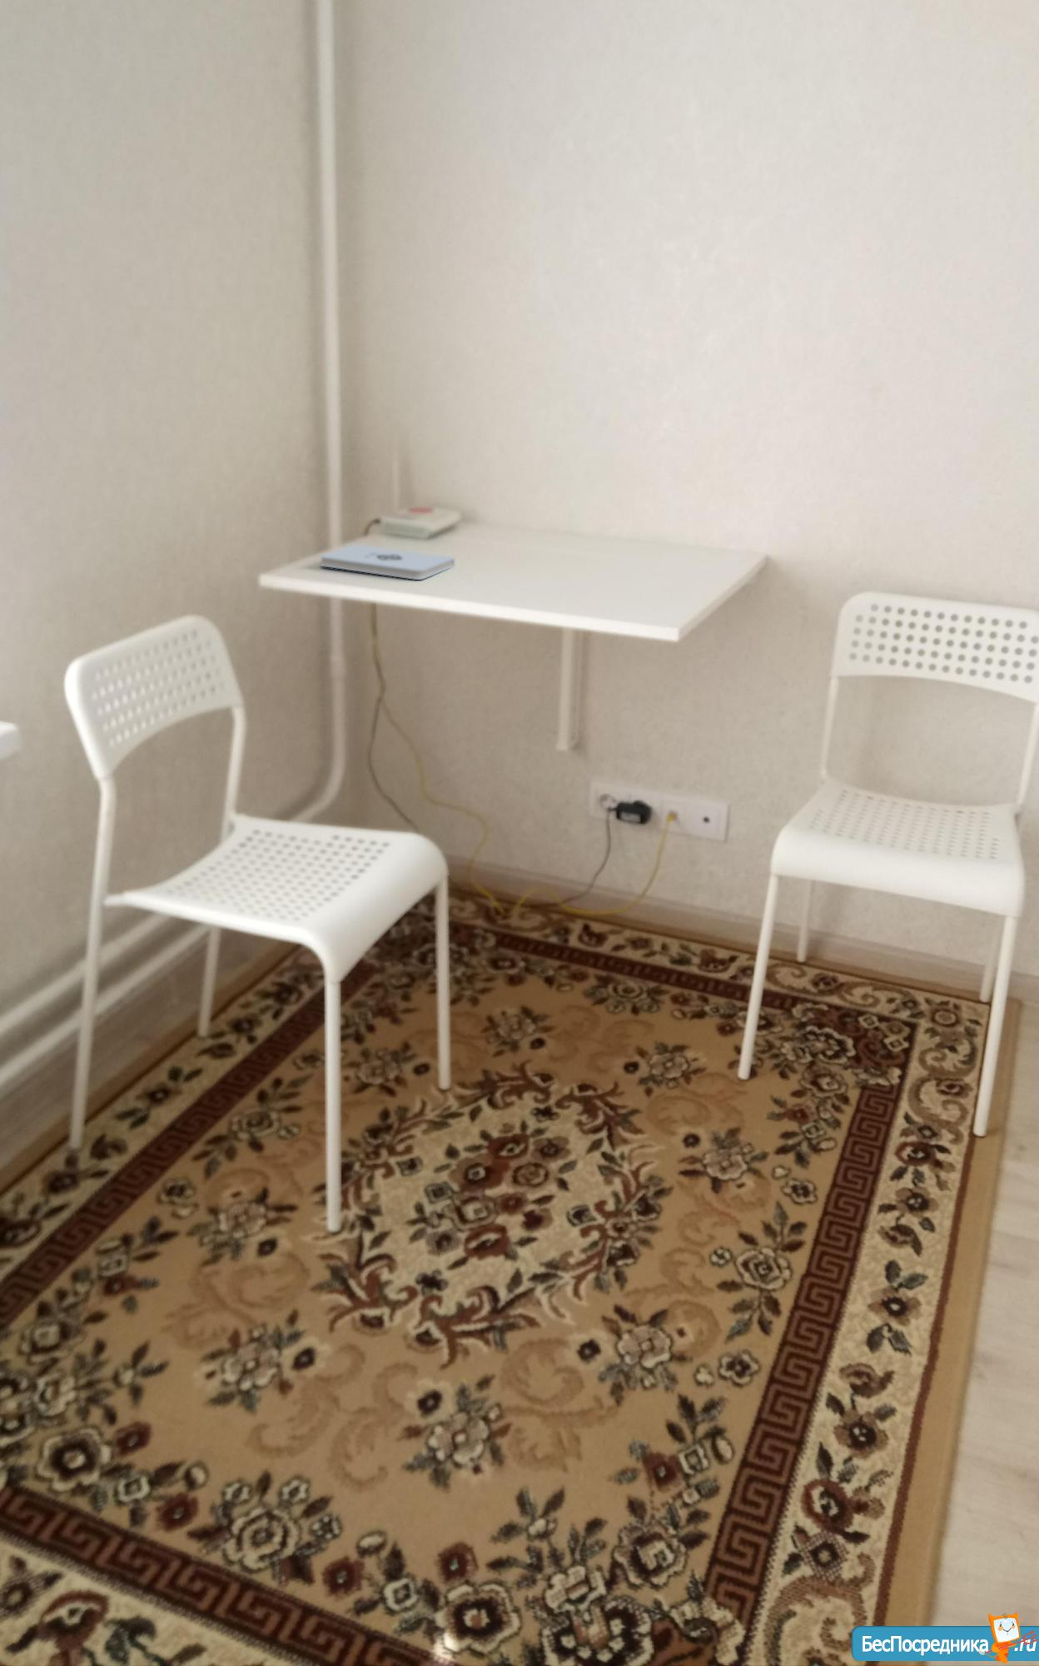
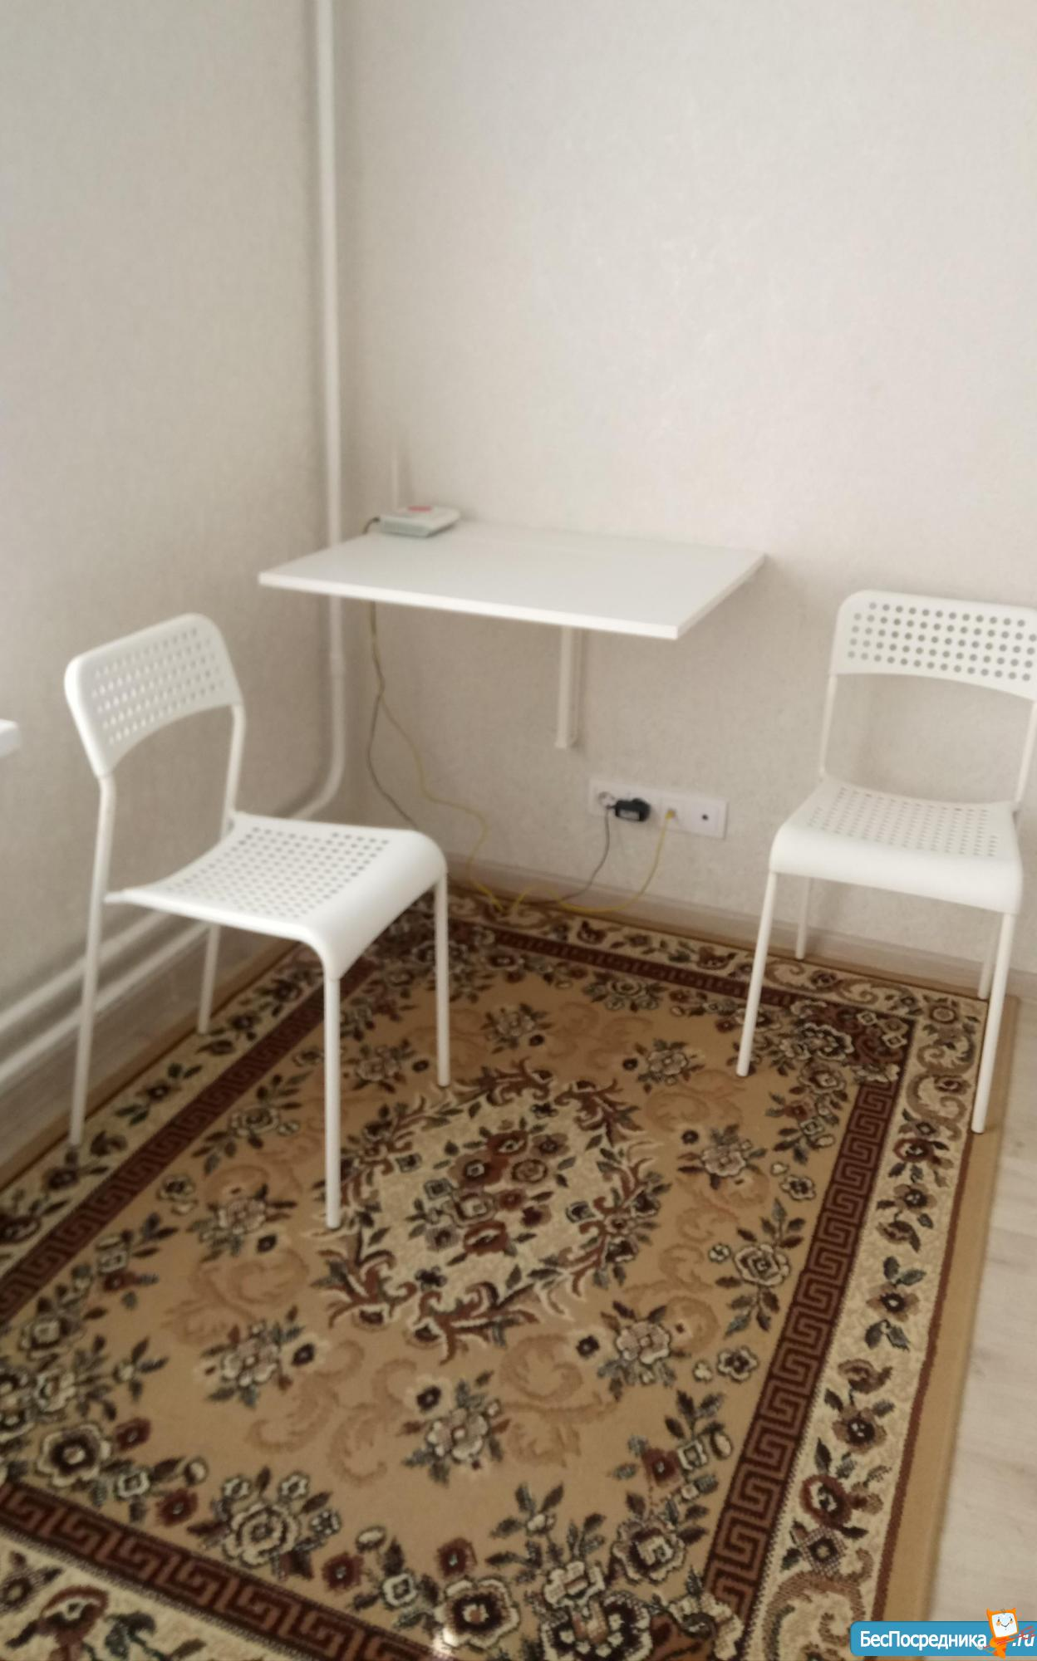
- notepad [320,543,455,581]
